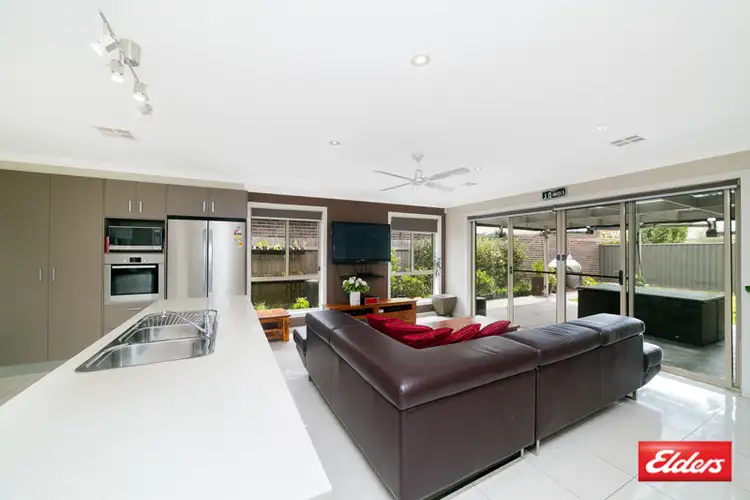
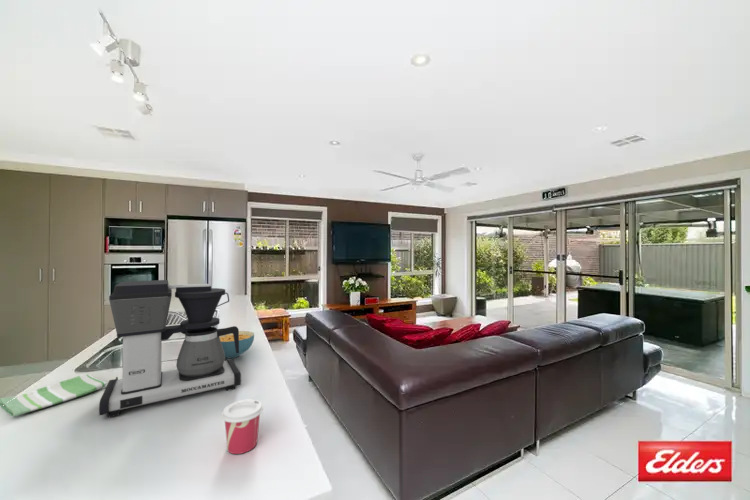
+ cereal bowl [219,330,255,359]
+ cup [220,399,264,455]
+ coffee maker [98,279,242,418]
+ dish towel [0,374,107,418]
